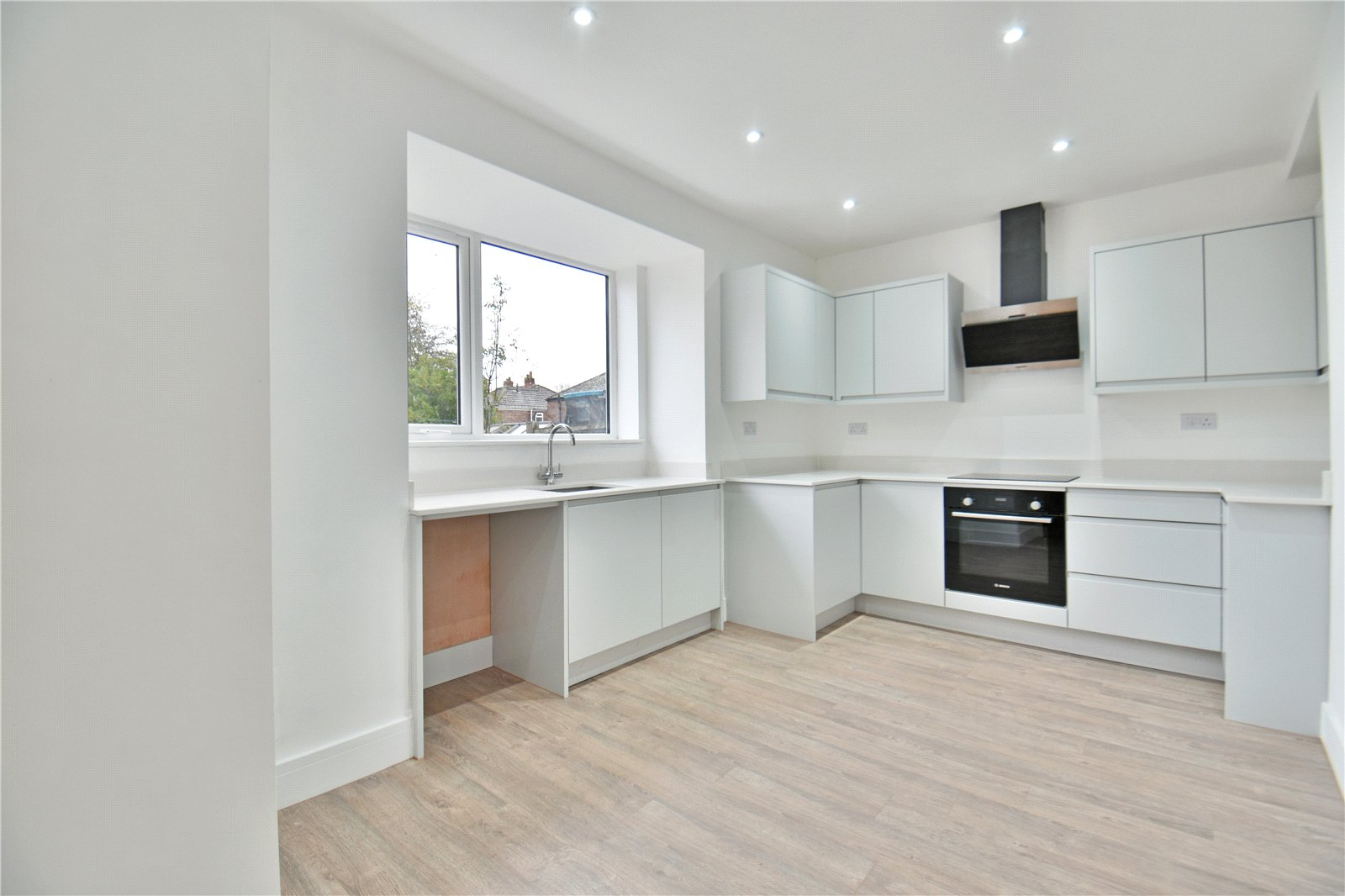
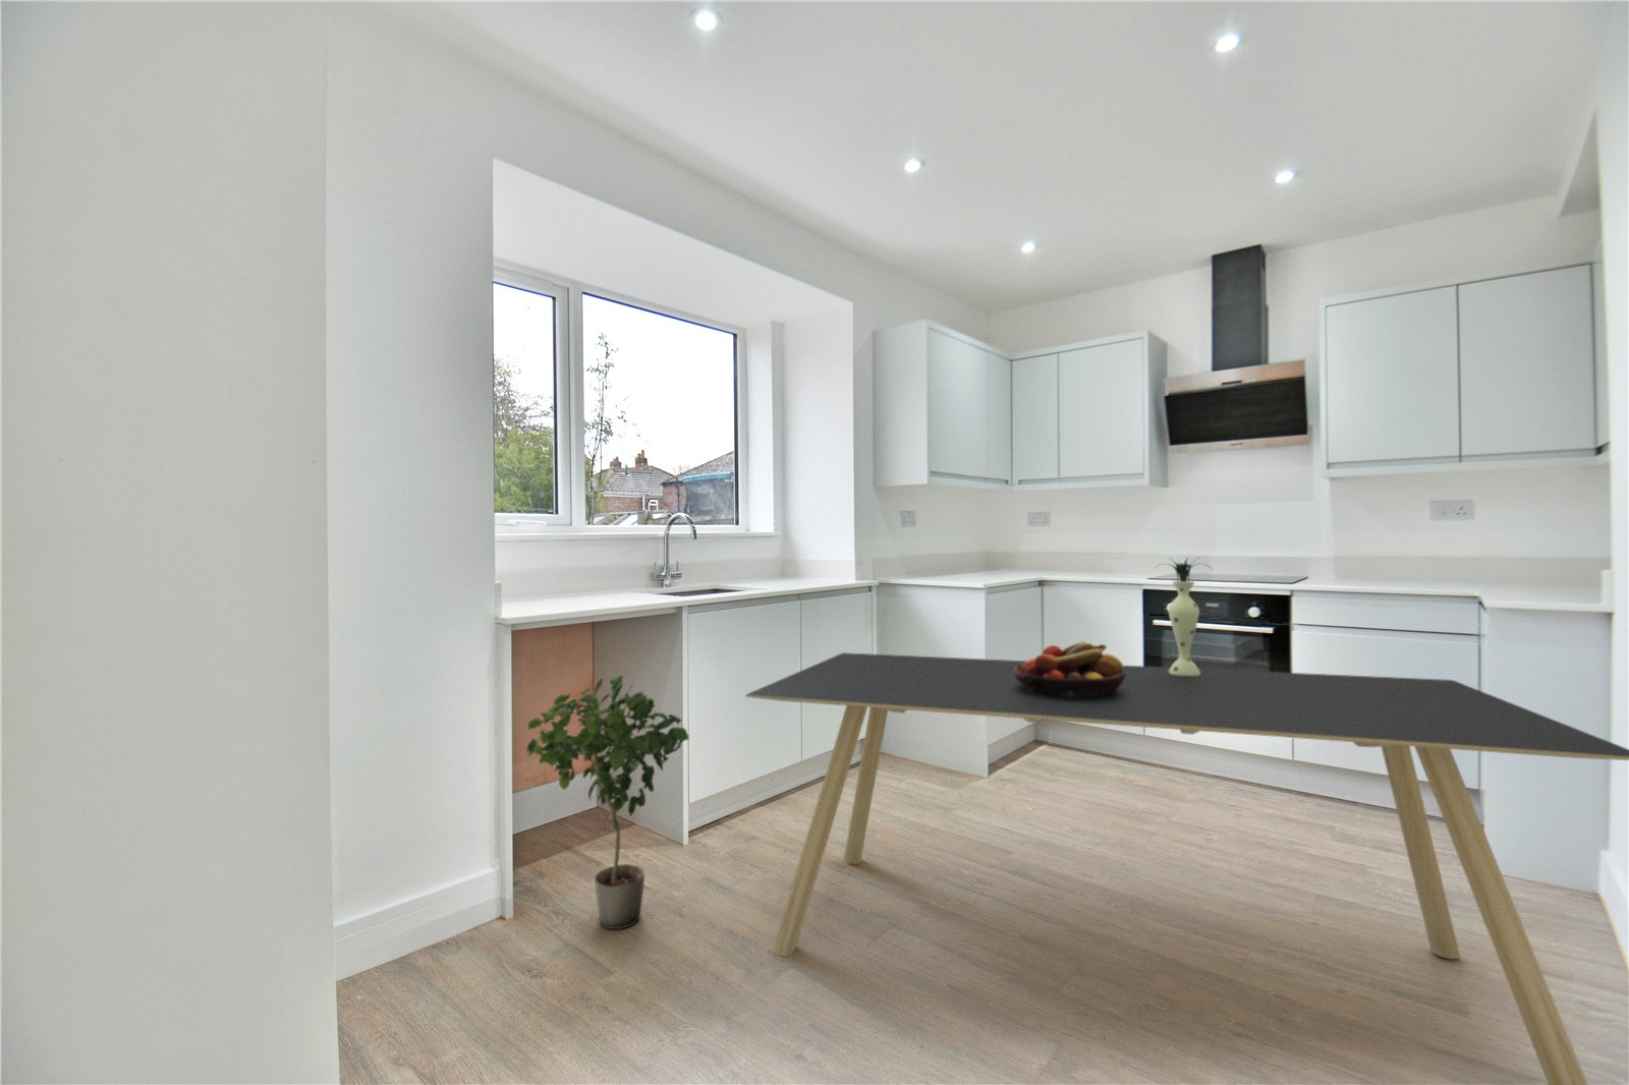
+ vase [1153,556,1214,677]
+ dining table [744,651,1629,1085]
+ potted plant [526,673,690,930]
+ fruit bowl [1014,641,1125,699]
